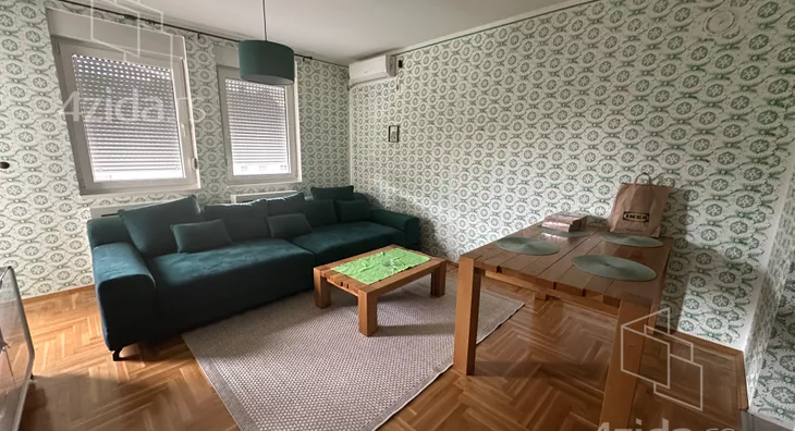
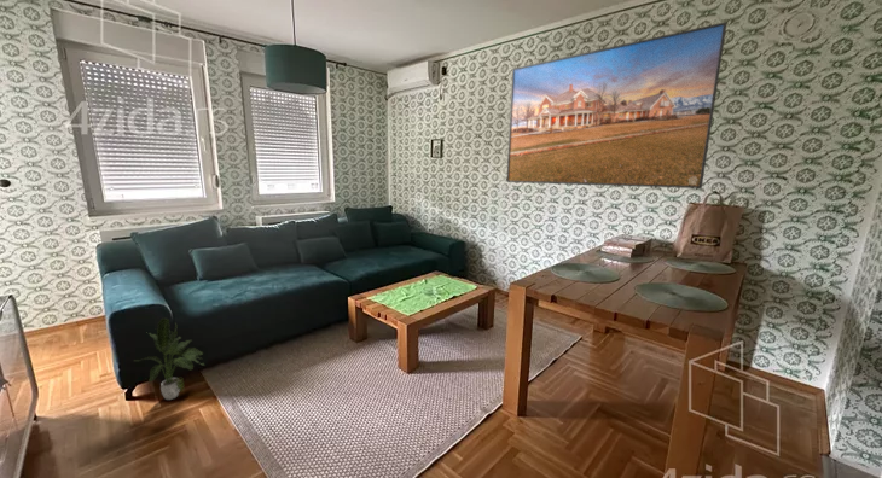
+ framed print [505,21,729,190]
+ potted plant [134,317,205,401]
